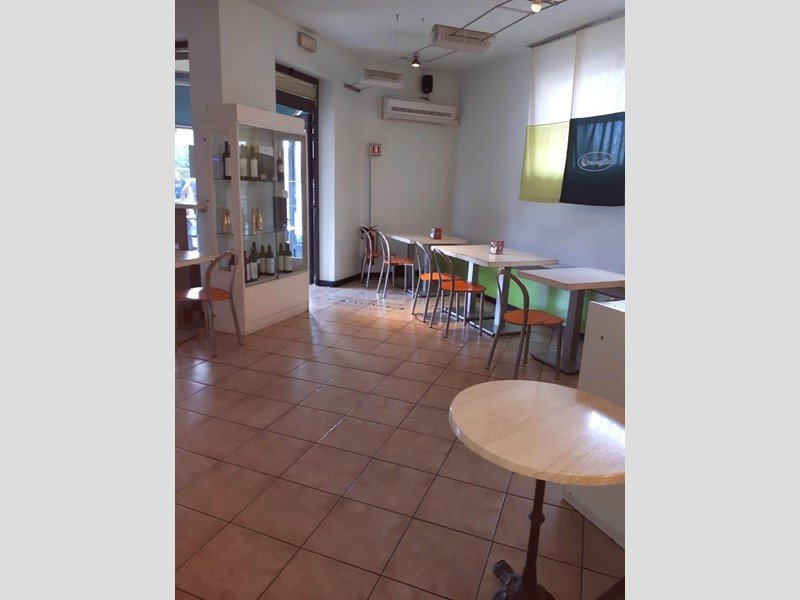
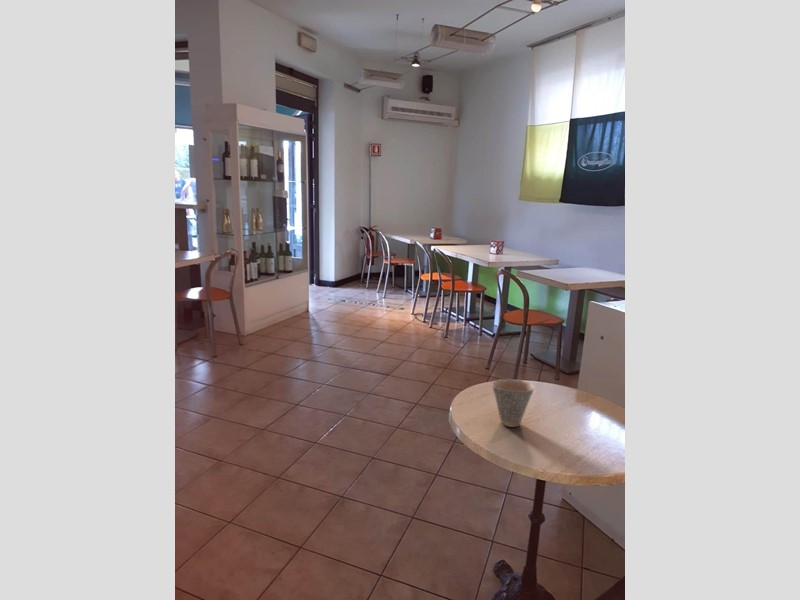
+ cup [491,378,535,428]
